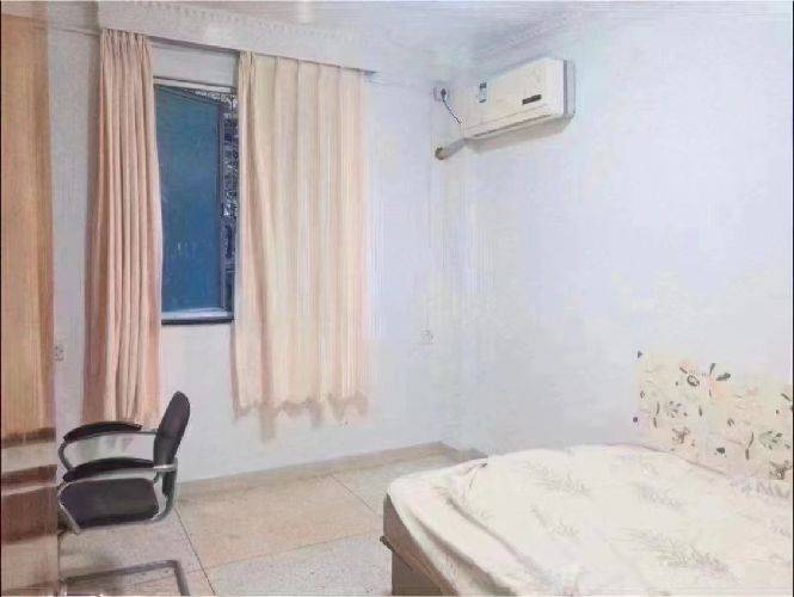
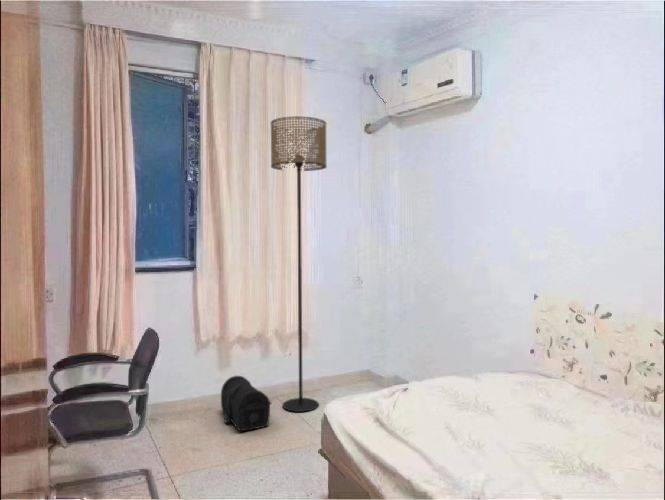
+ treasure chest [220,375,273,432]
+ floor lamp [270,115,328,413]
